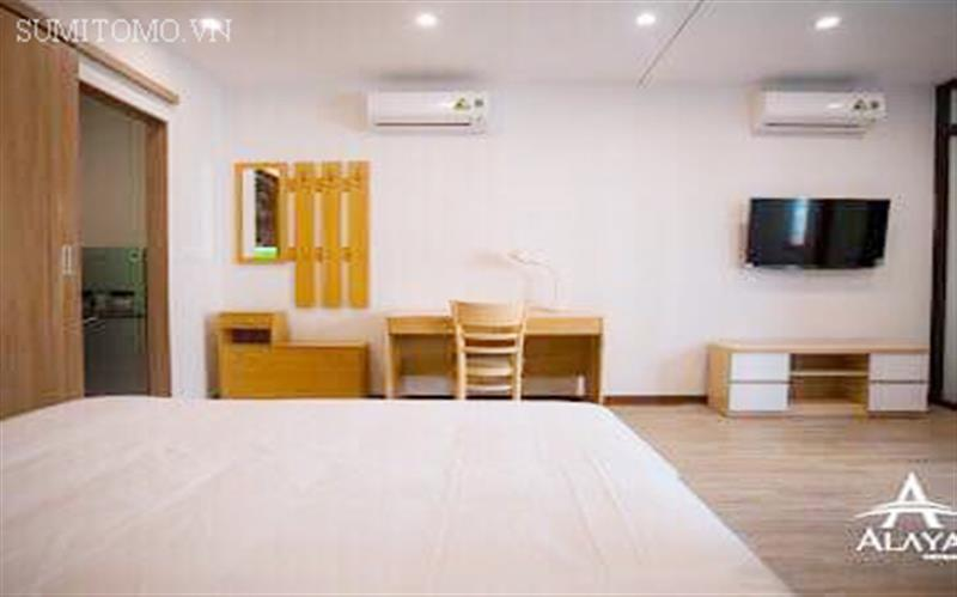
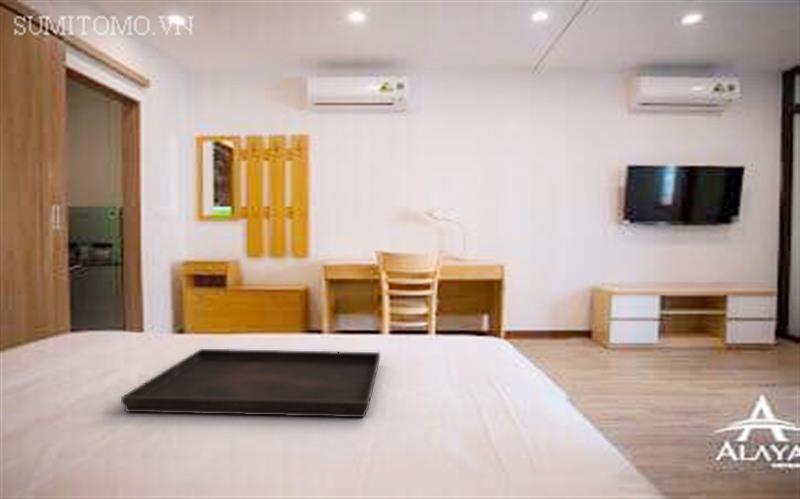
+ serving tray [120,348,381,418]
